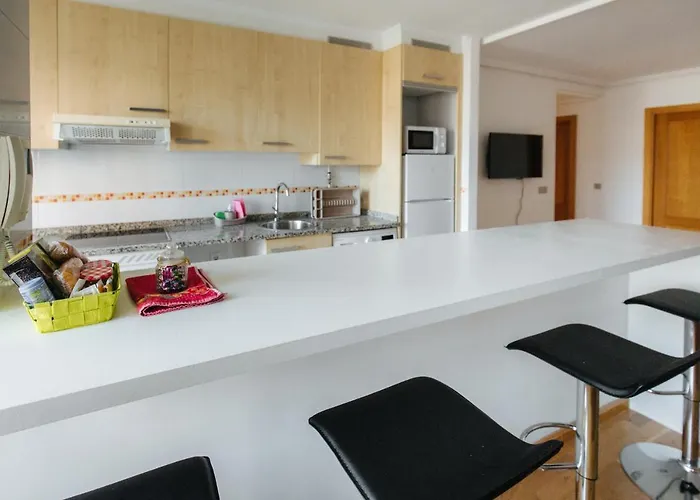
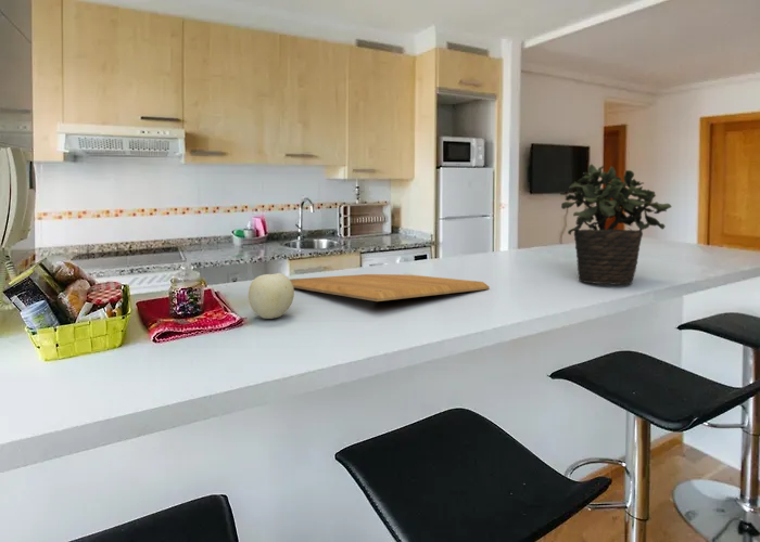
+ chopping board [289,273,491,302]
+ potted plant [560,163,673,285]
+ fruit [248,272,295,320]
